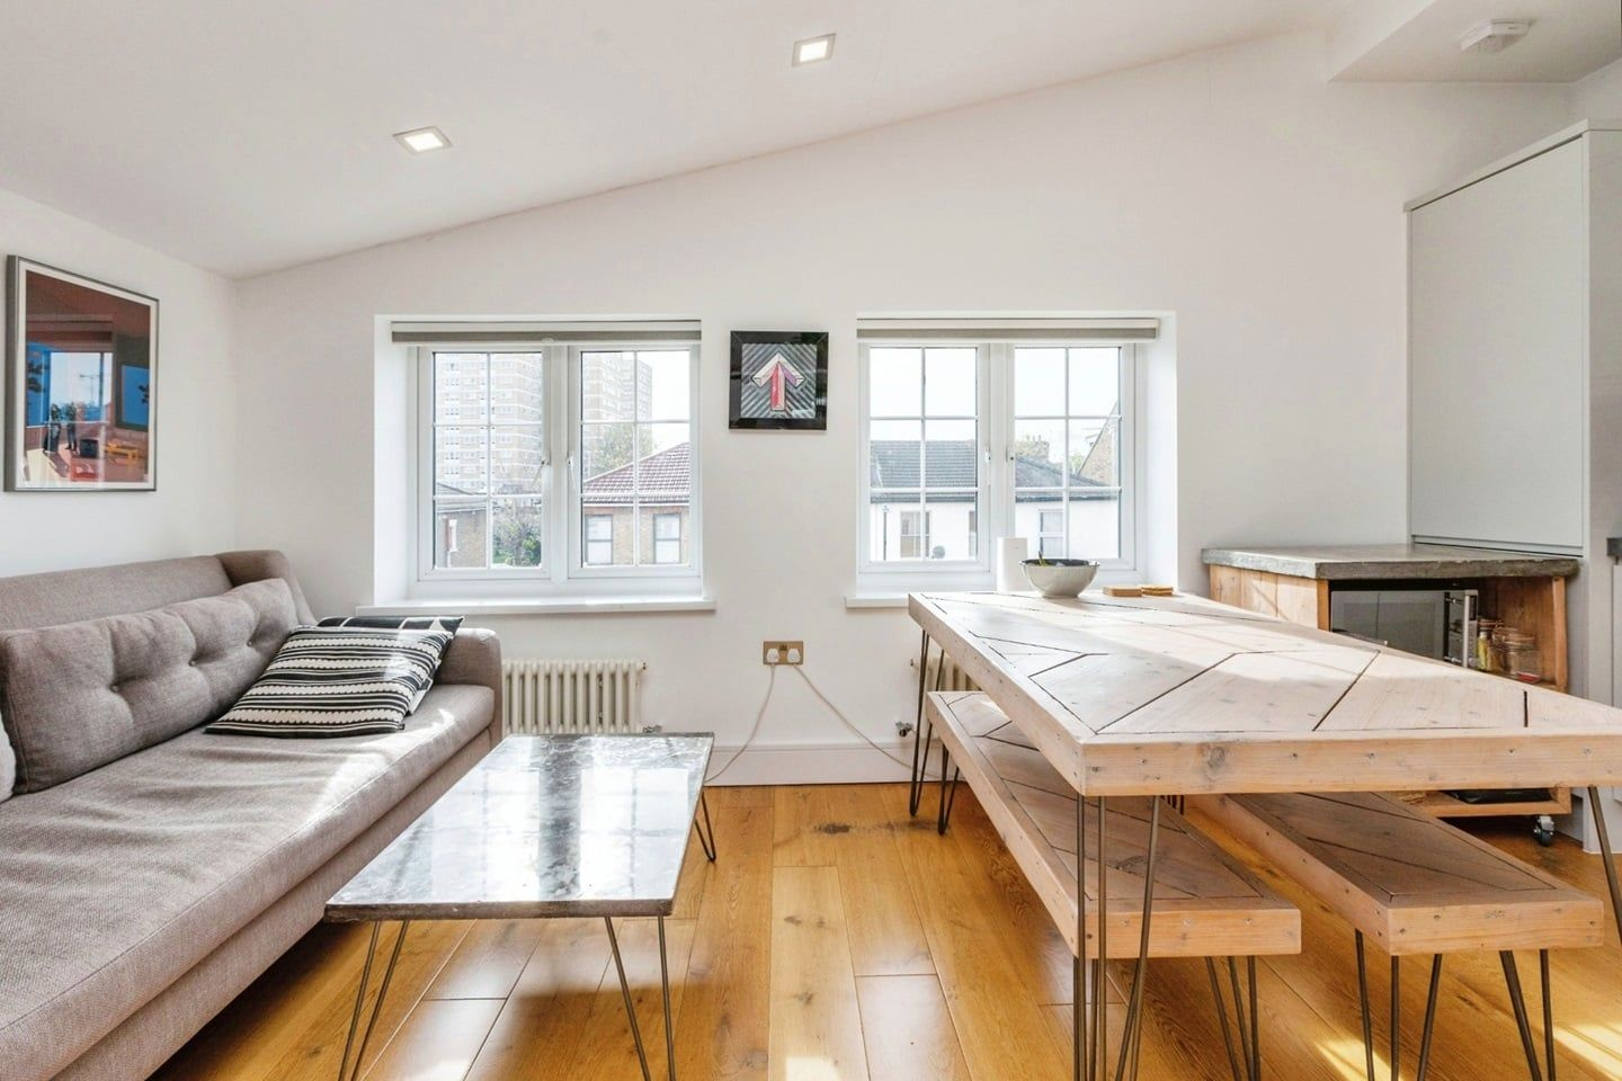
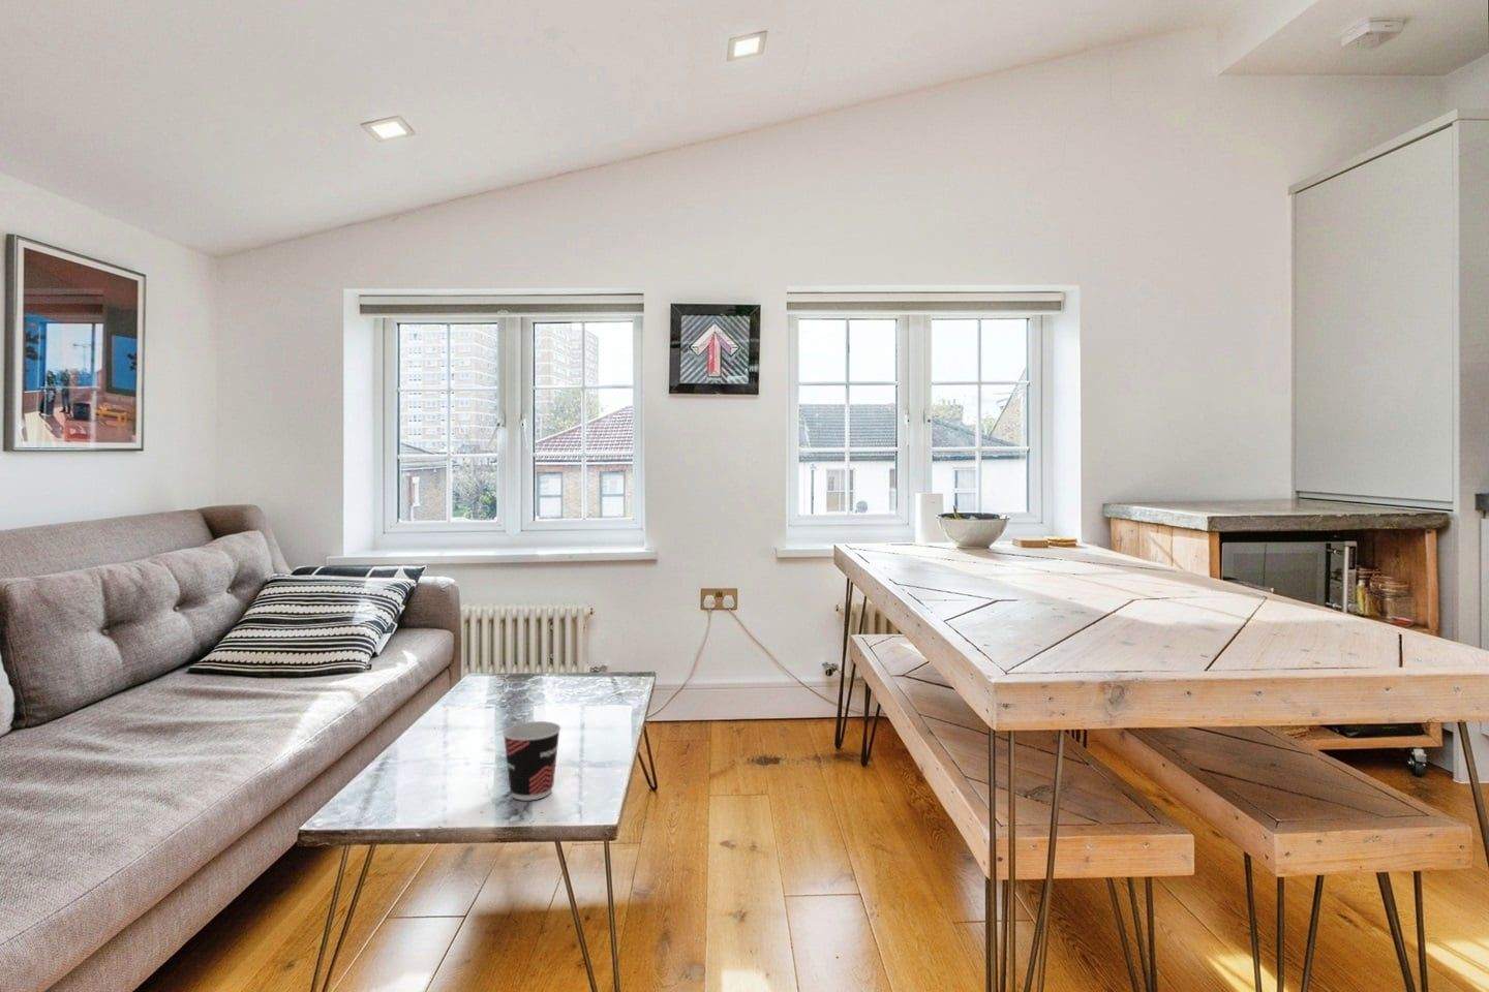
+ cup [502,721,562,800]
